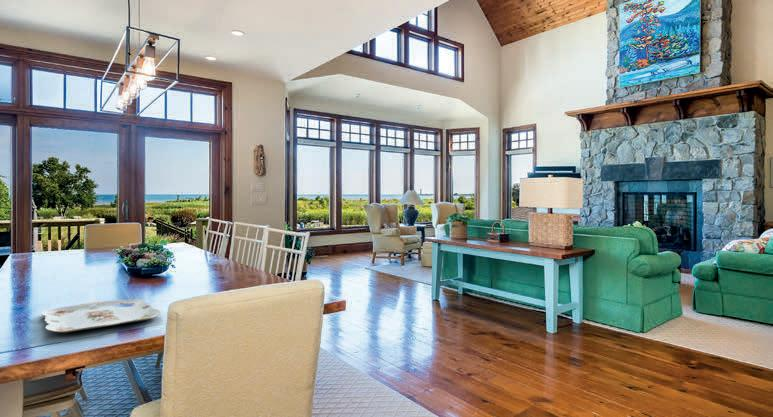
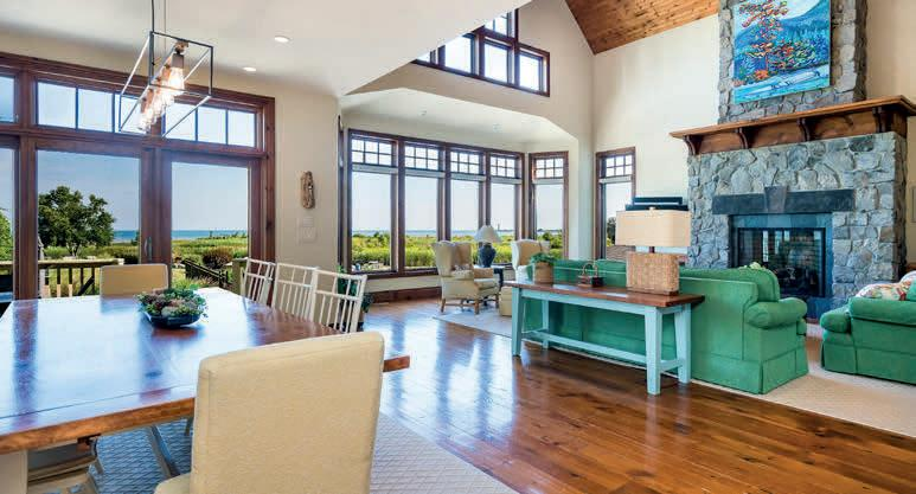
- serving tray [40,298,162,333]
